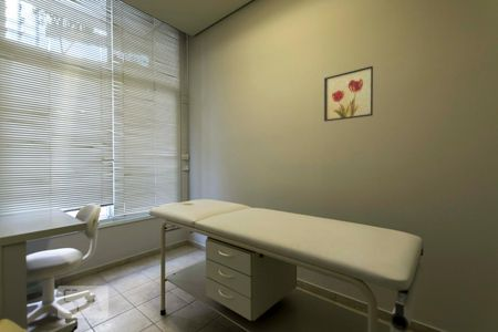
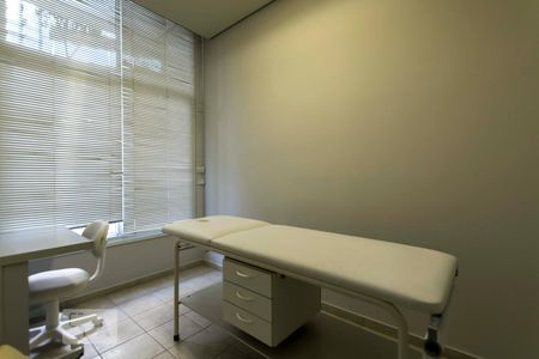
- wall art [323,65,374,123]
